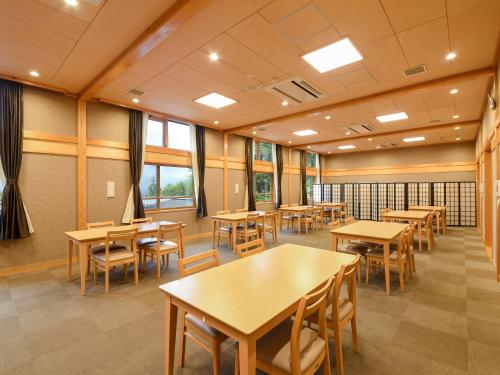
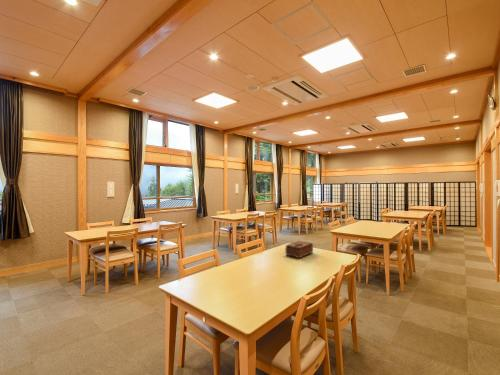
+ tissue box [284,240,314,259]
